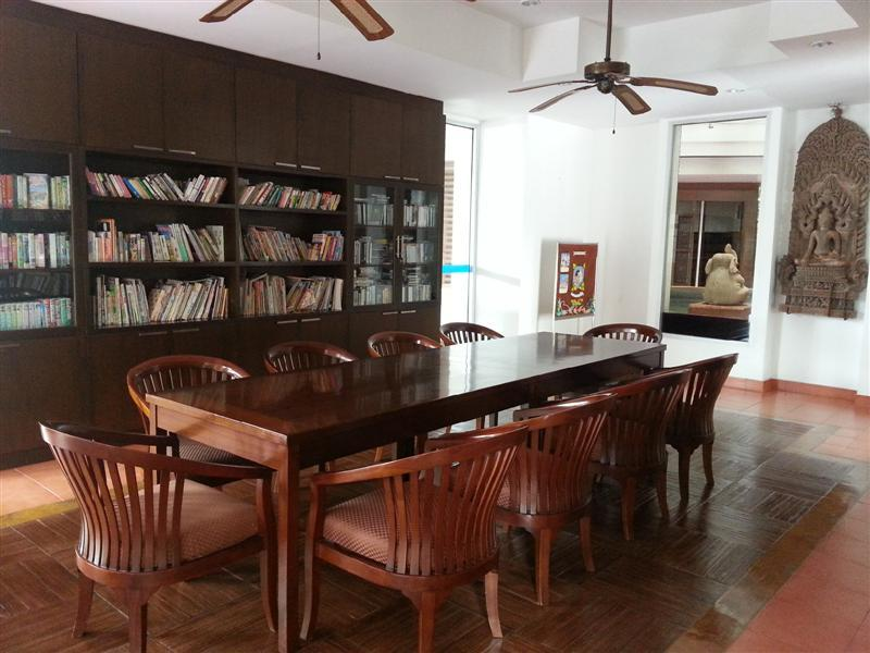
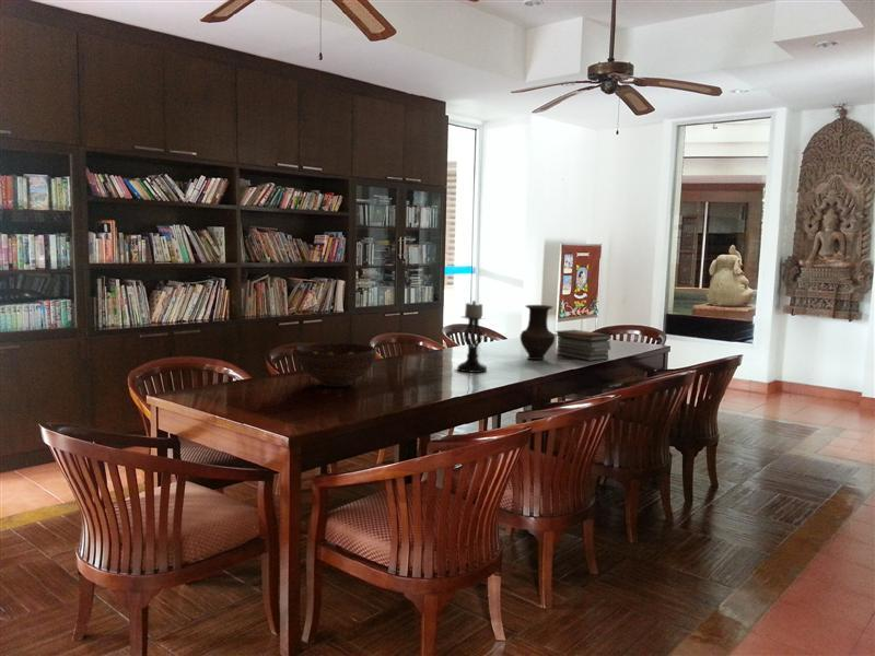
+ vase [520,304,556,361]
+ candle holder [456,300,488,374]
+ book stack [555,329,612,362]
+ fruit bowl [295,342,377,388]
